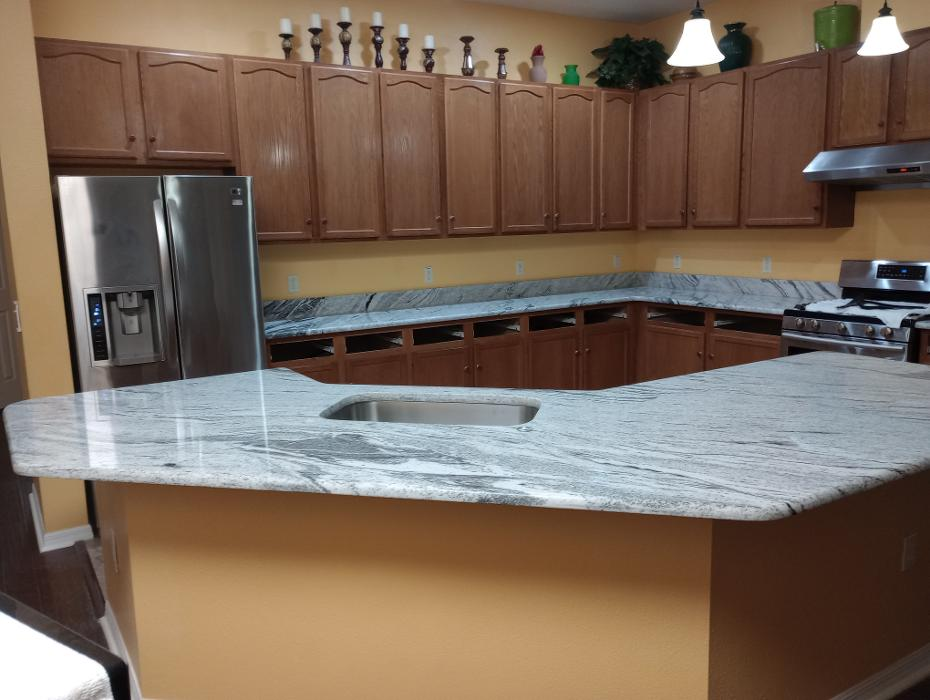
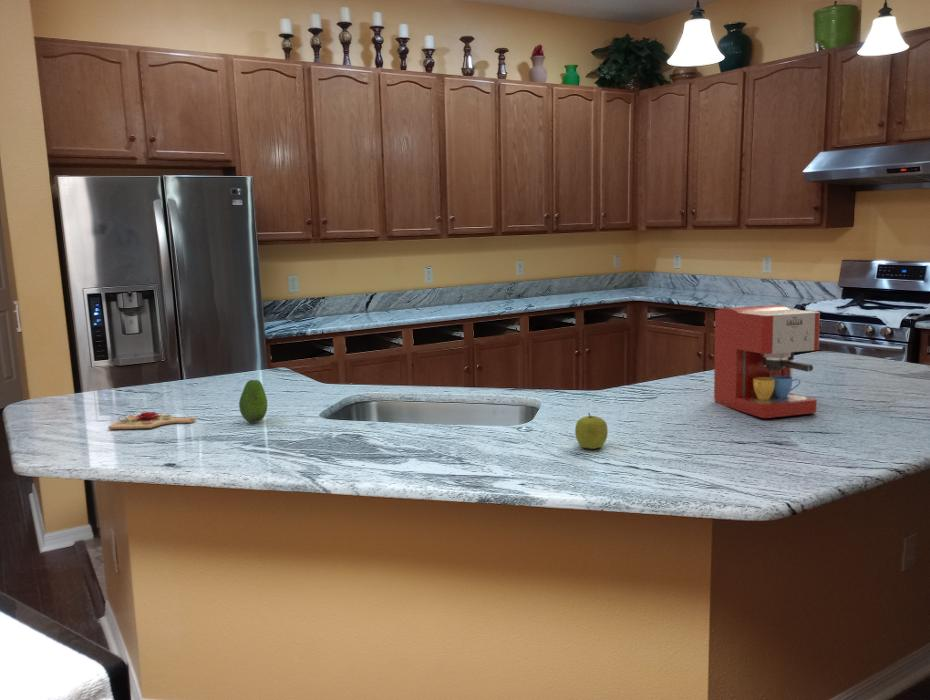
+ coffee maker [713,304,821,419]
+ fruit [574,412,609,450]
+ fruit [238,379,268,424]
+ cutting board [107,411,197,430]
